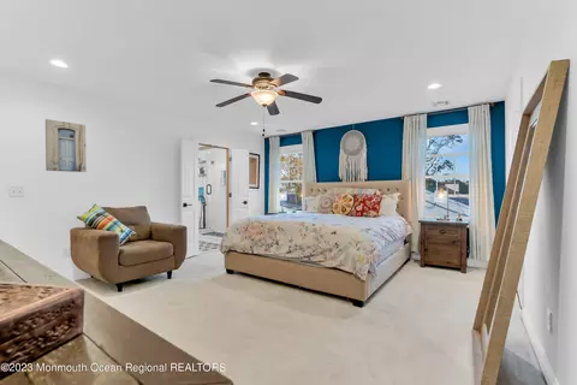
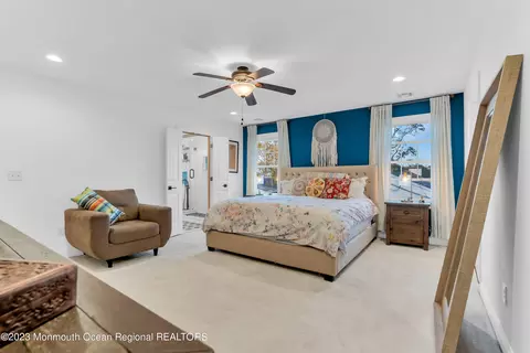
- wall art [44,118,88,173]
